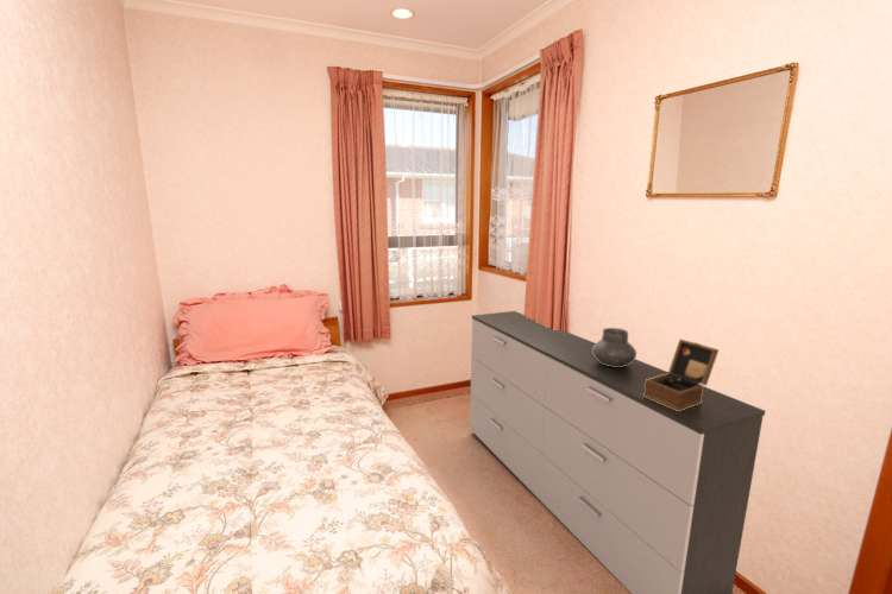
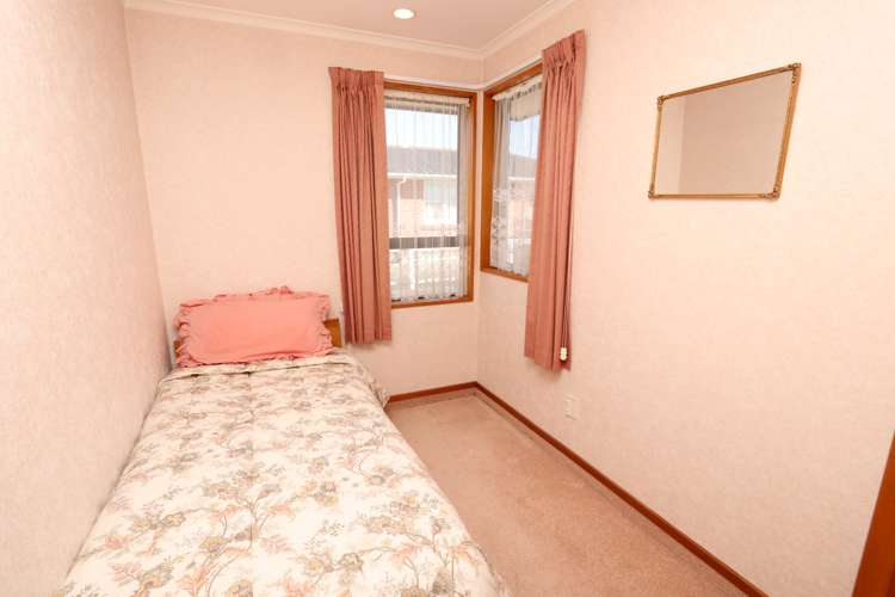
- wooden box [643,339,720,411]
- dresser [469,310,766,594]
- vase [592,327,637,367]
